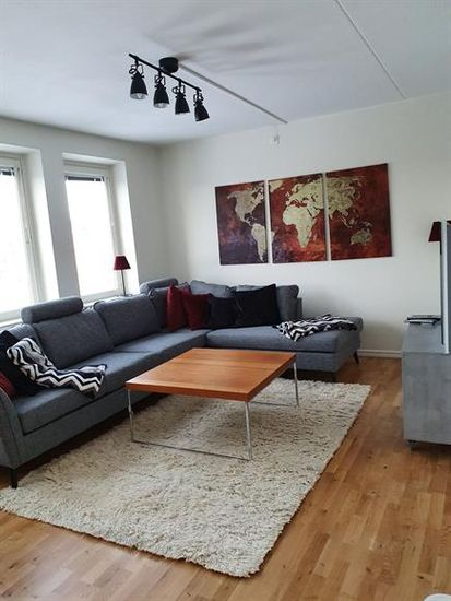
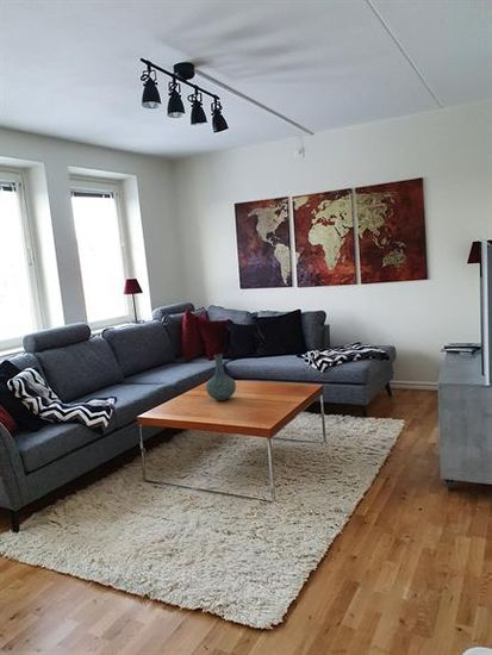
+ vase [205,353,237,401]
